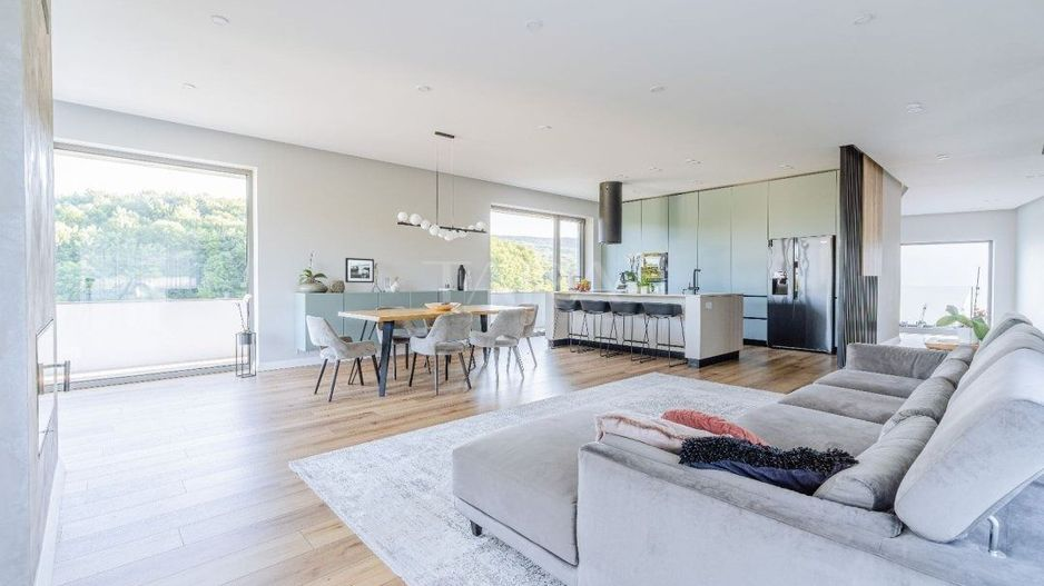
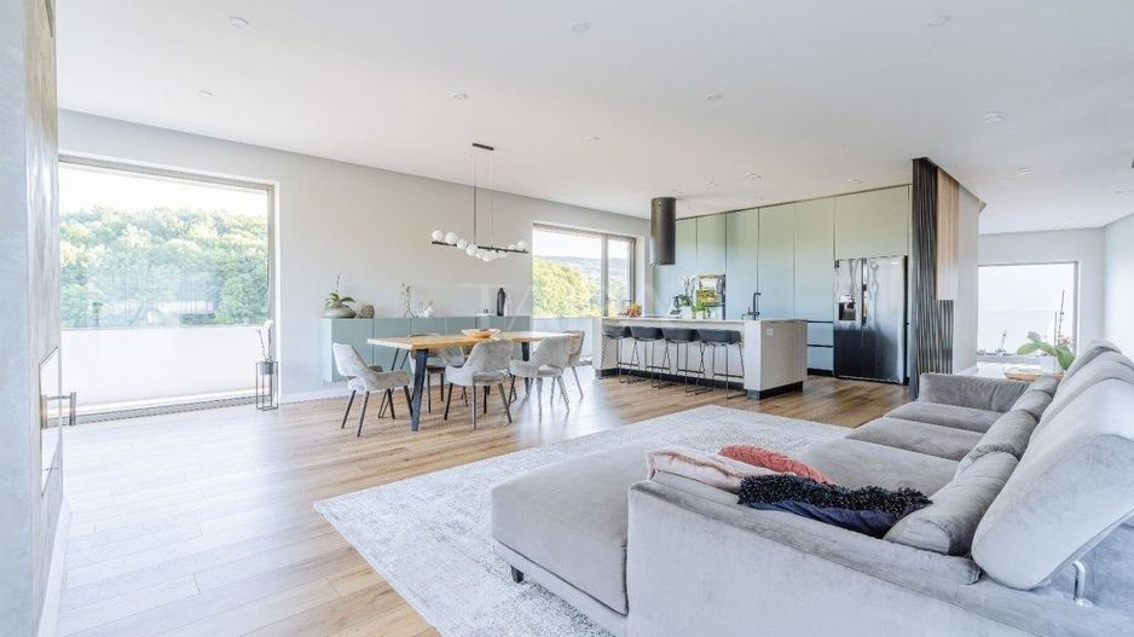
- picture frame [344,257,375,284]
